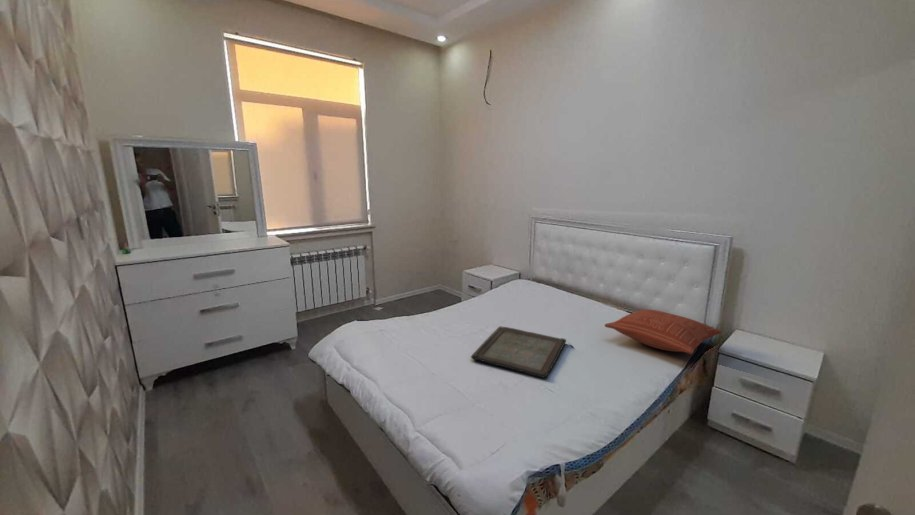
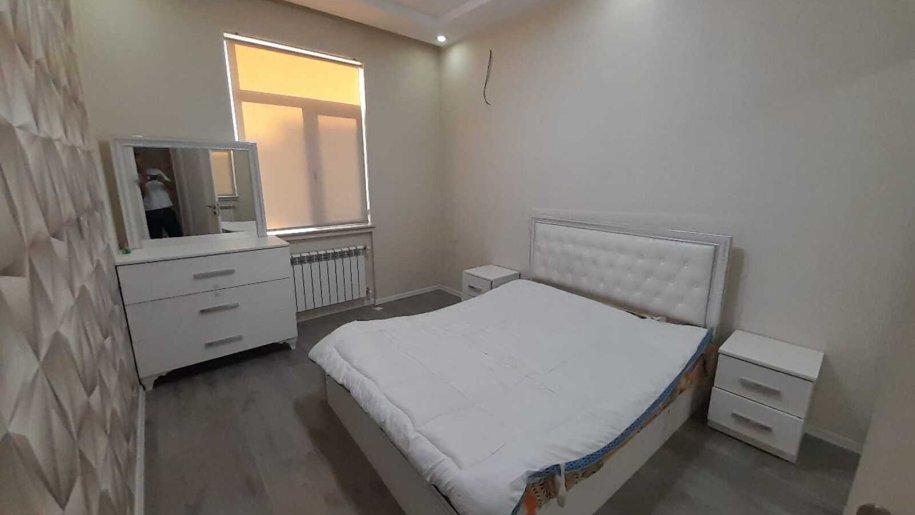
- serving tray [470,325,567,379]
- pillow [604,309,723,355]
